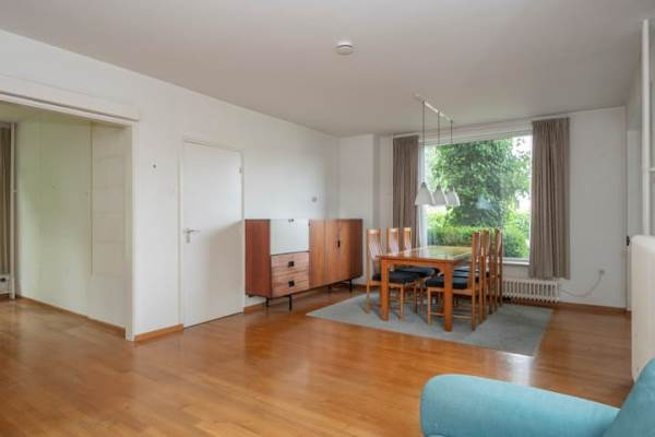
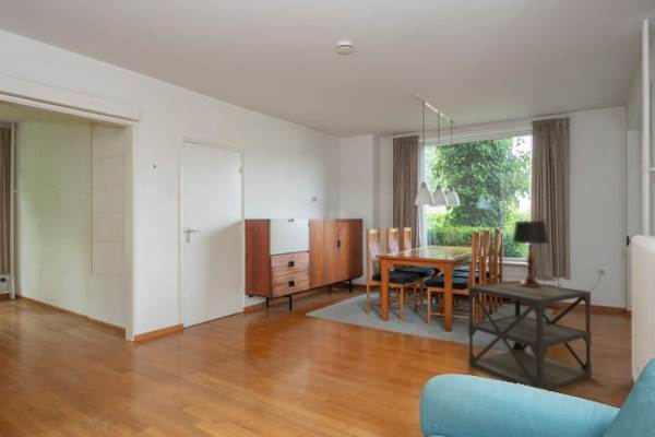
+ table lamp [511,220,550,286]
+ side table [467,280,593,392]
